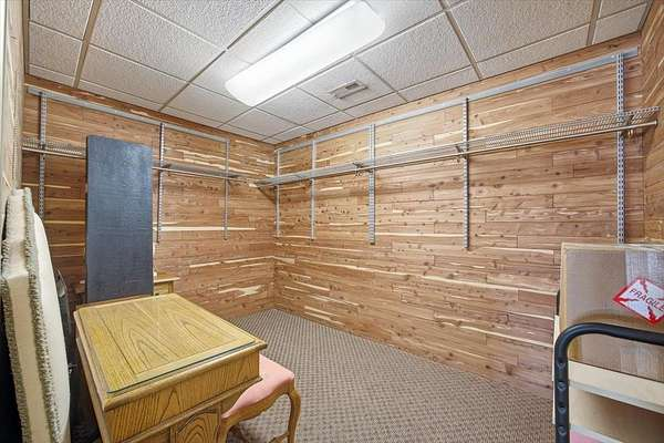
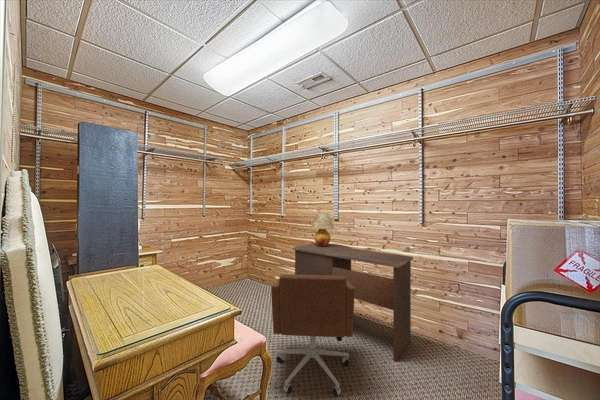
+ desk [292,242,414,362]
+ table lamp [309,212,335,246]
+ office chair [270,273,355,397]
